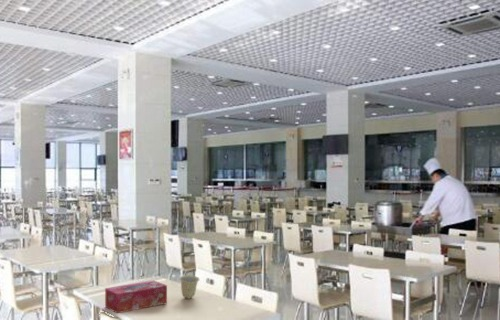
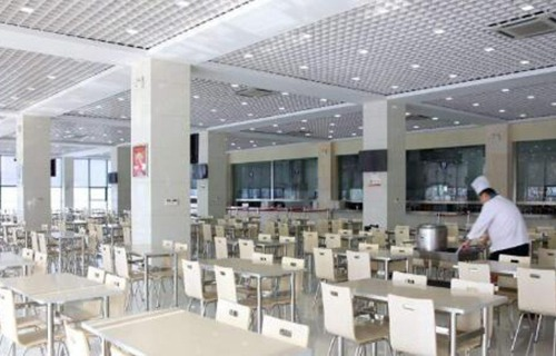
- tissue box [104,280,168,314]
- cup [178,274,201,299]
